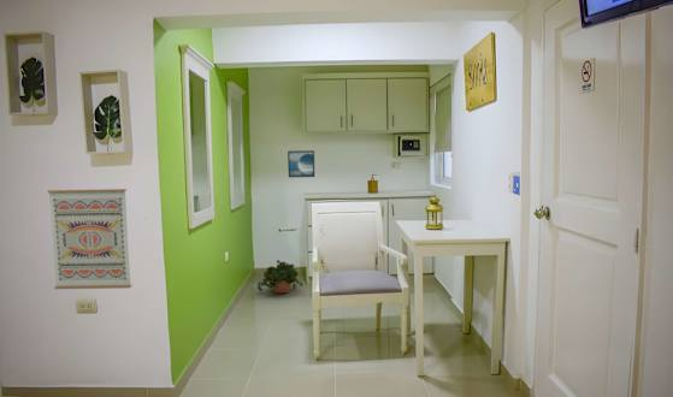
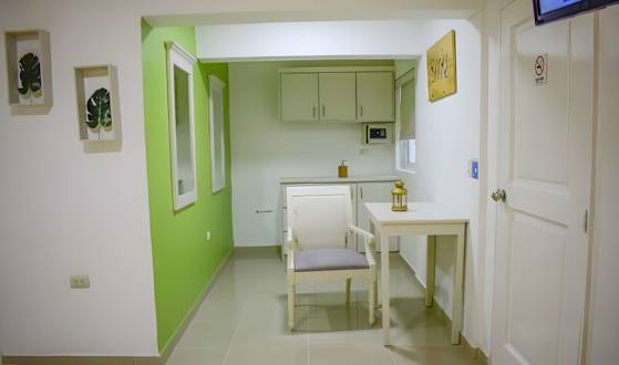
- potted plant [255,259,305,294]
- wall art [47,188,132,290]
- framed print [287,149,315,178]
